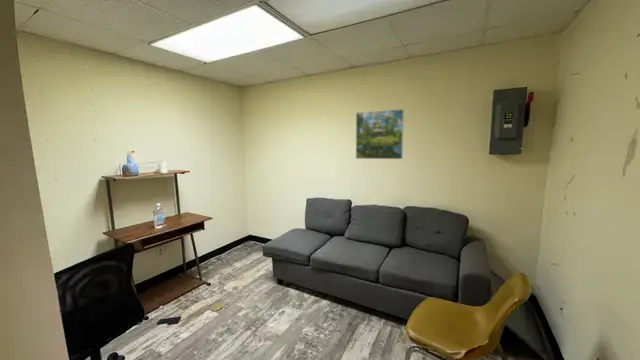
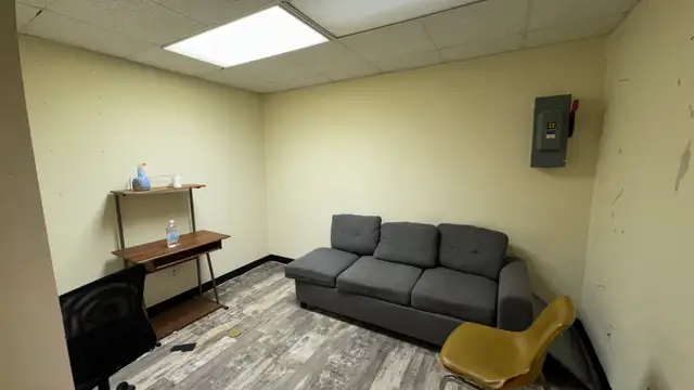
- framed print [355,108,405,160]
